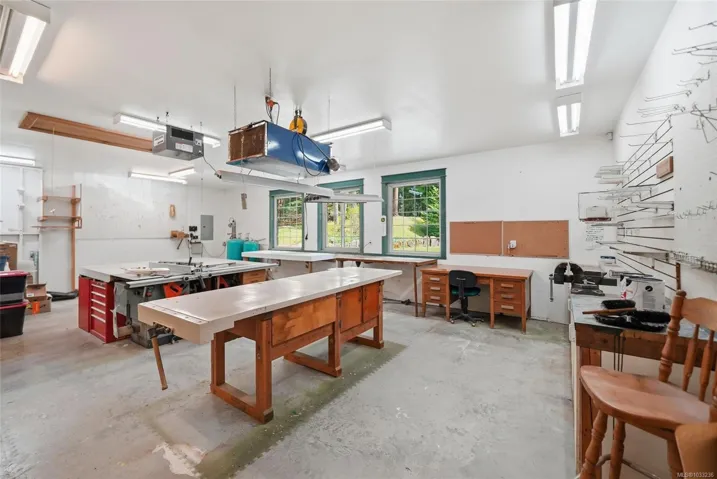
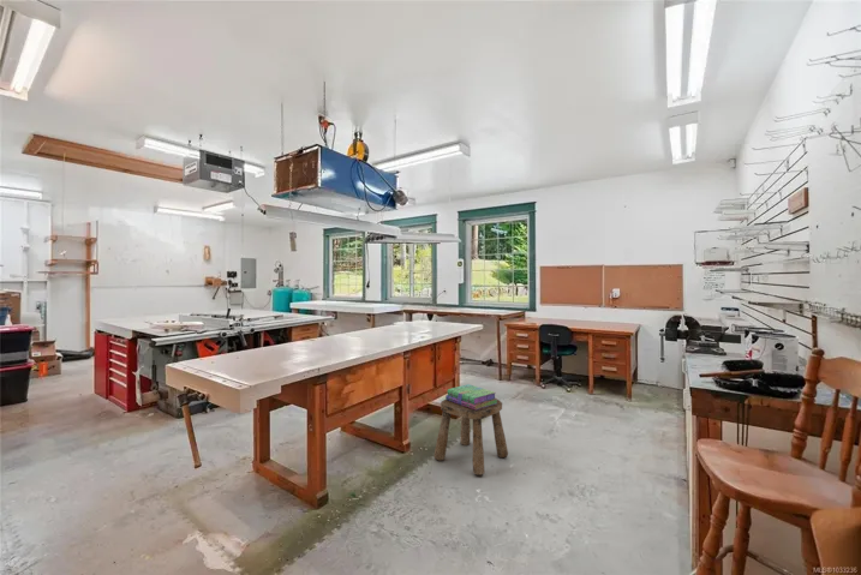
+ stool [434,399,509,477]
+ stack of books [444,383,498,411]
